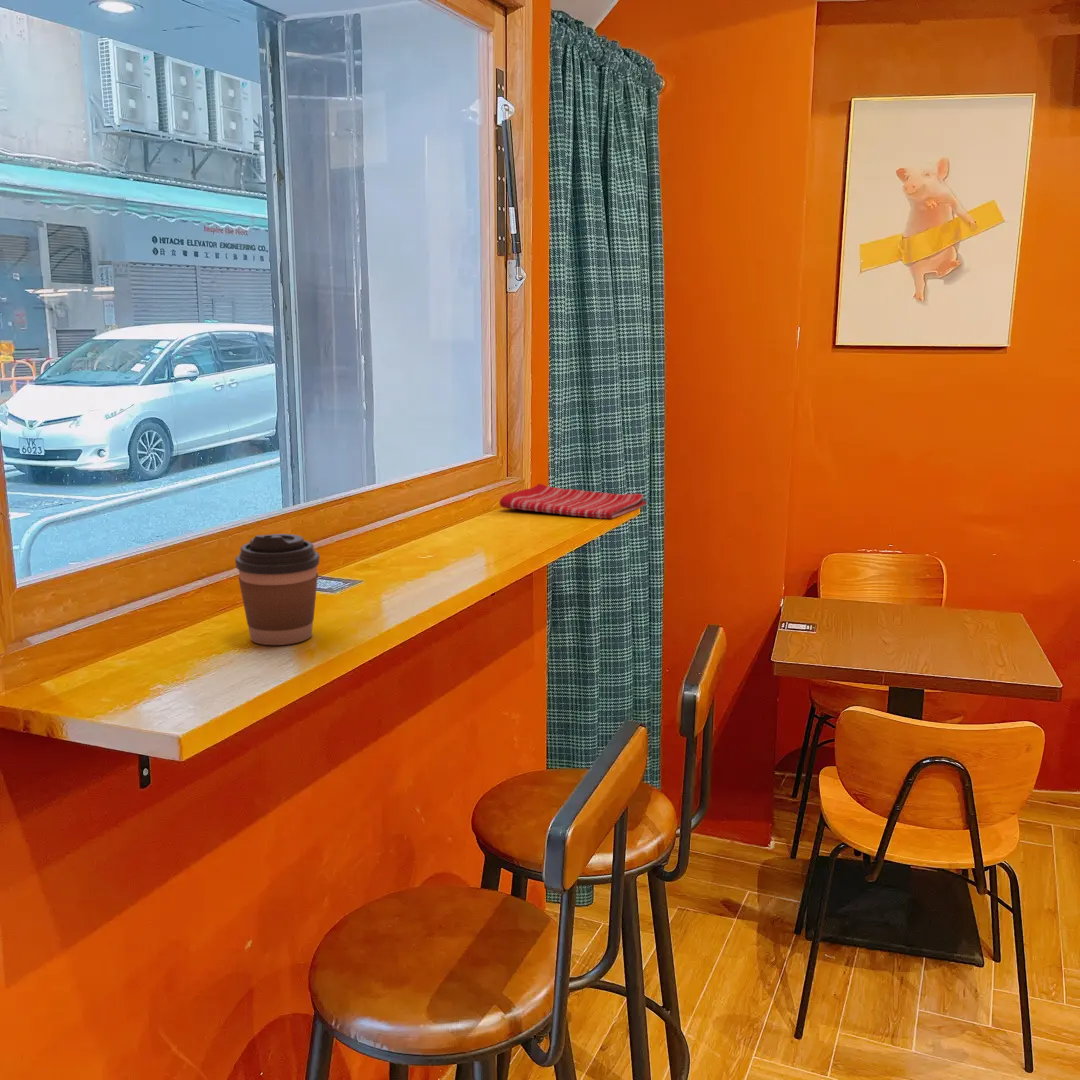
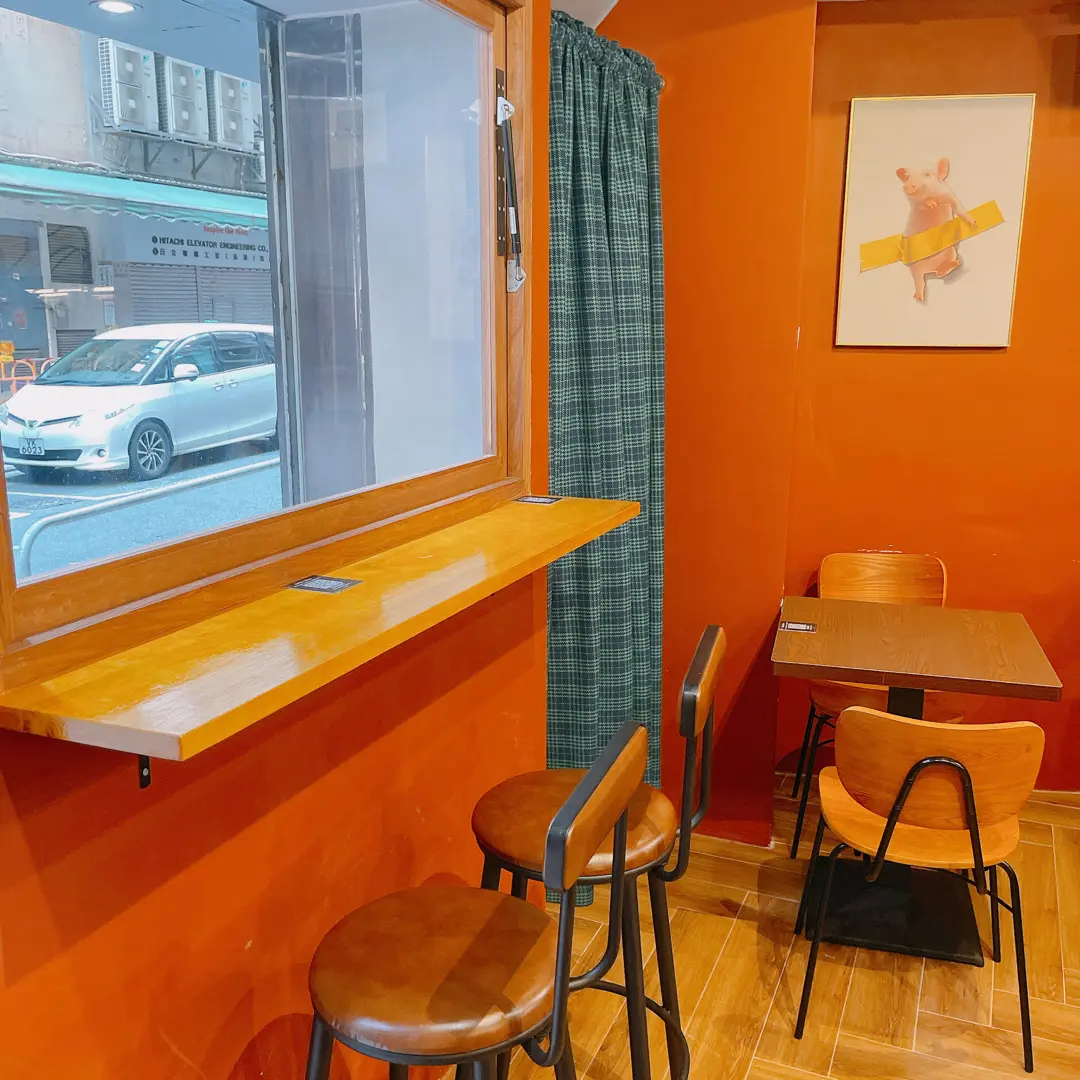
- coffee cup [234,533,321,646]
- dish towel [499,483,647,520]
